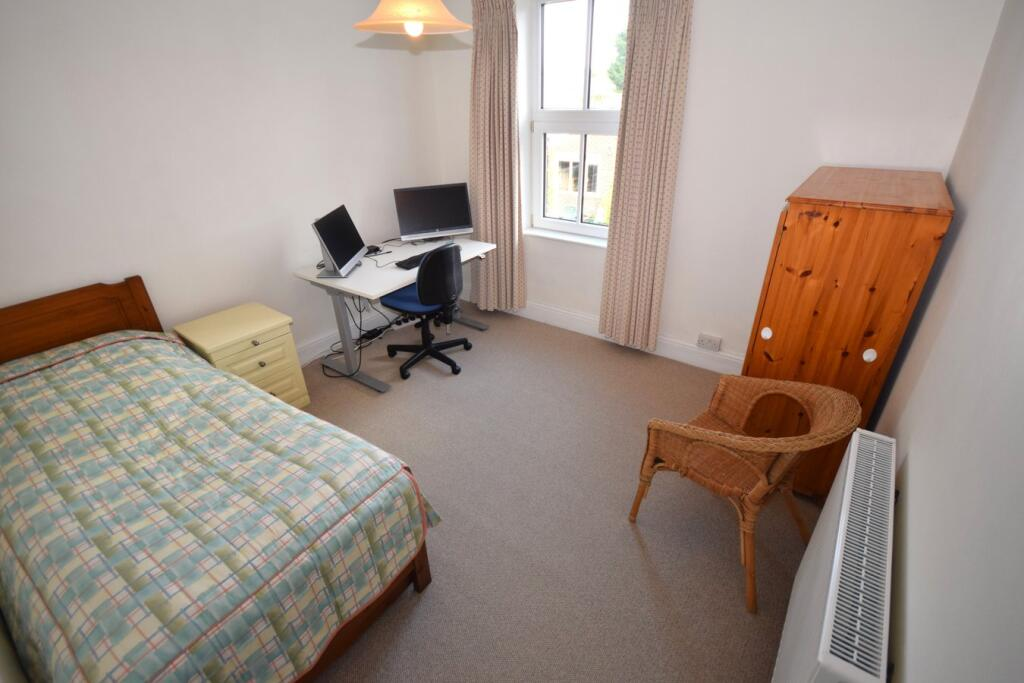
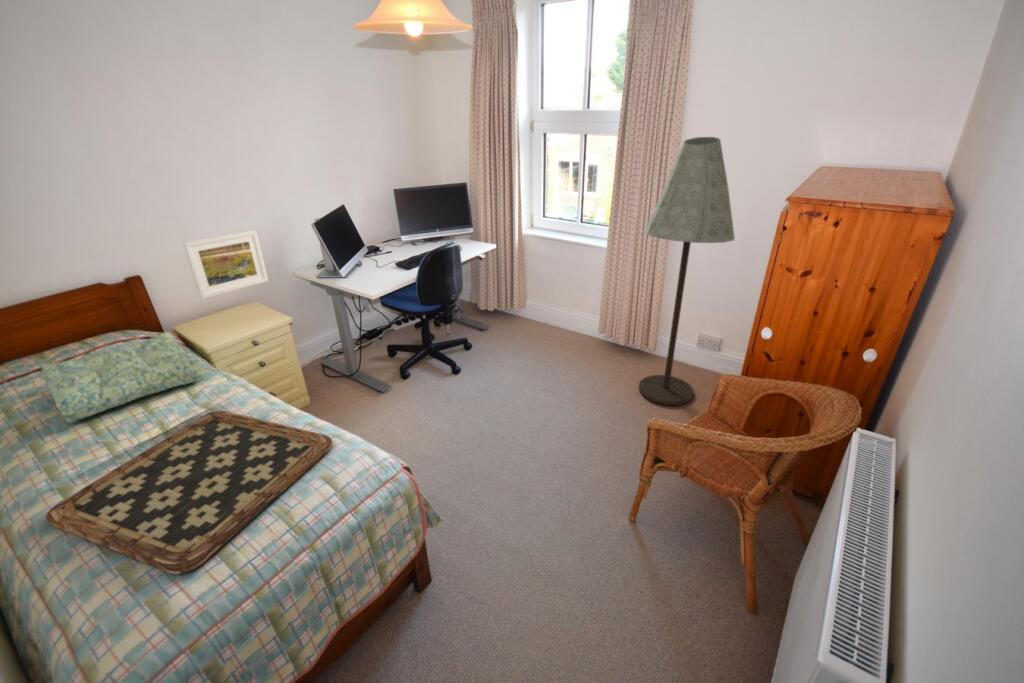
+ seat cushion [40,331,204,424]
+ tray [44,410,334,576]
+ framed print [182,229,270,300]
+ floor lamp [638,136,736,406]
